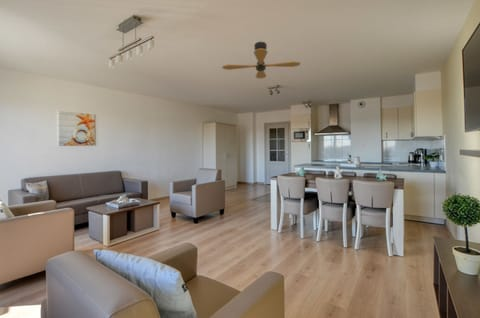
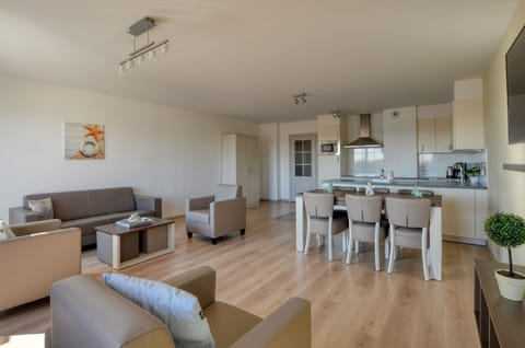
- ceiling fan [221,41,302,80]
